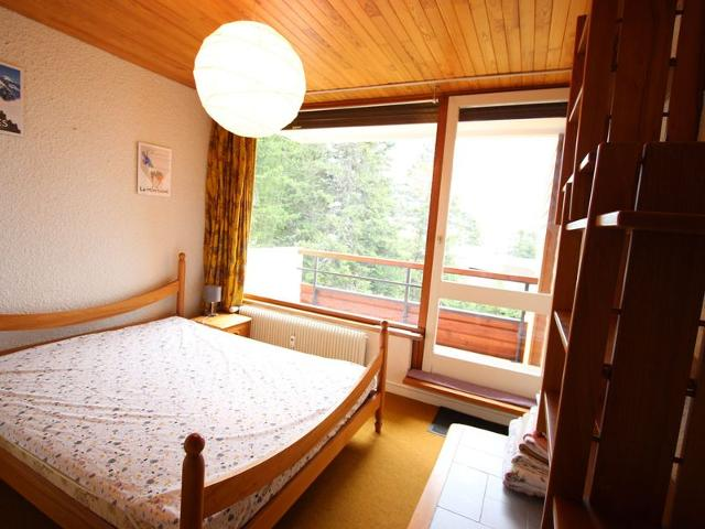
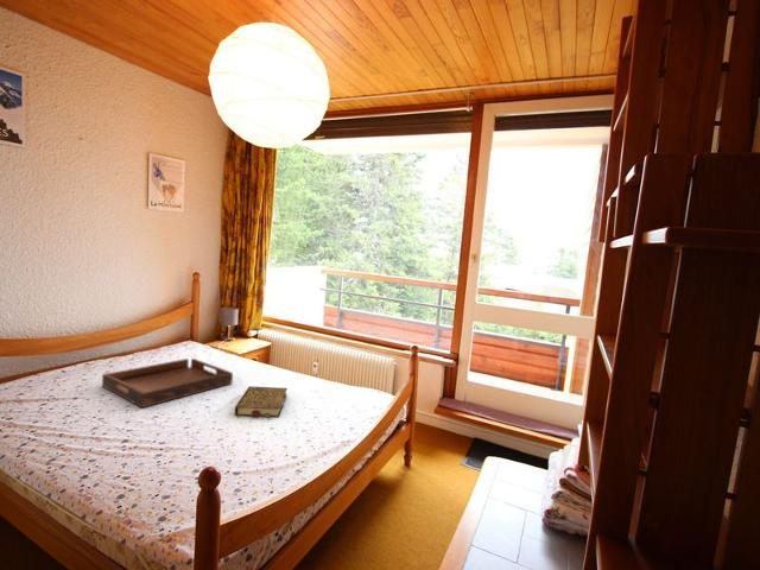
+ serving tray [101,357,234,408]
+ book [234,385,289,418]
